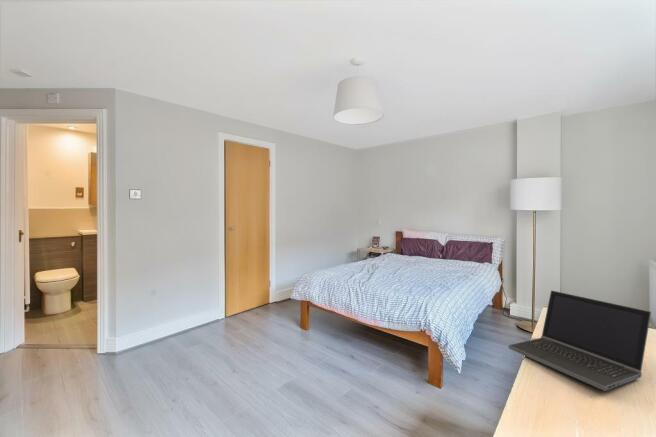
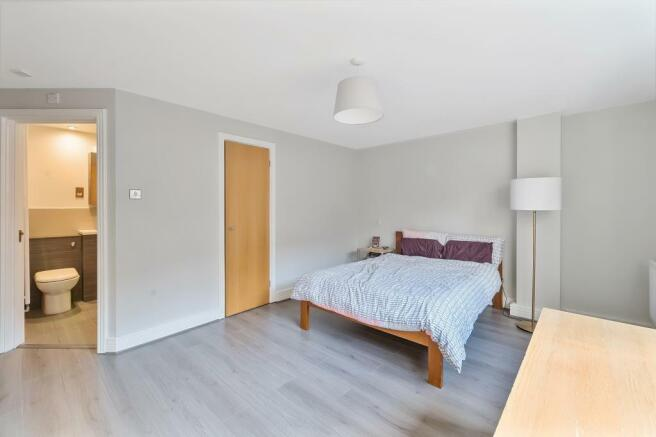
- laptop computer [508,289,652,392]
